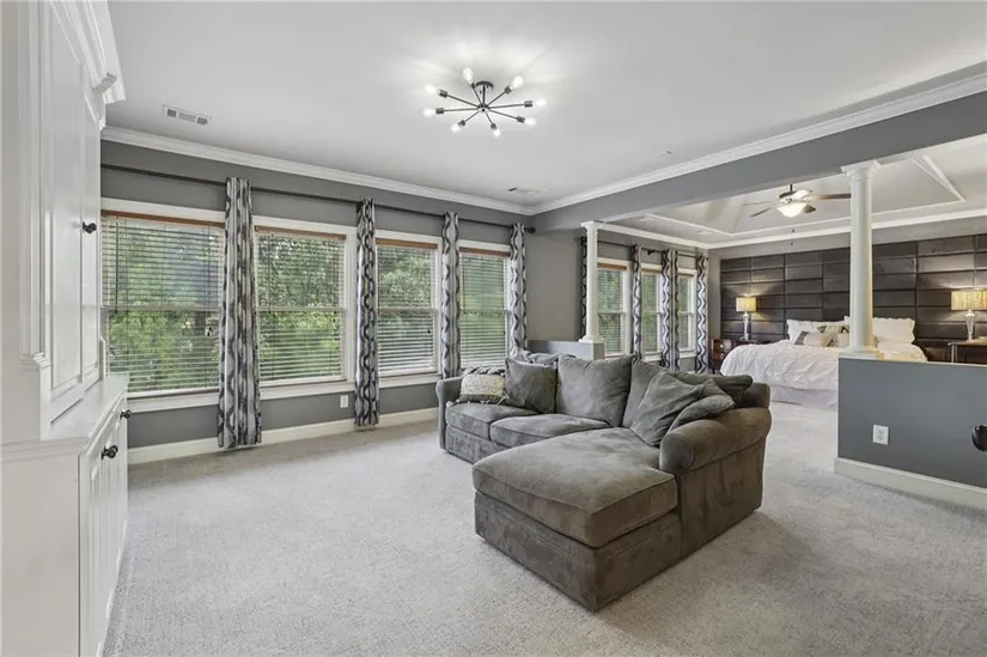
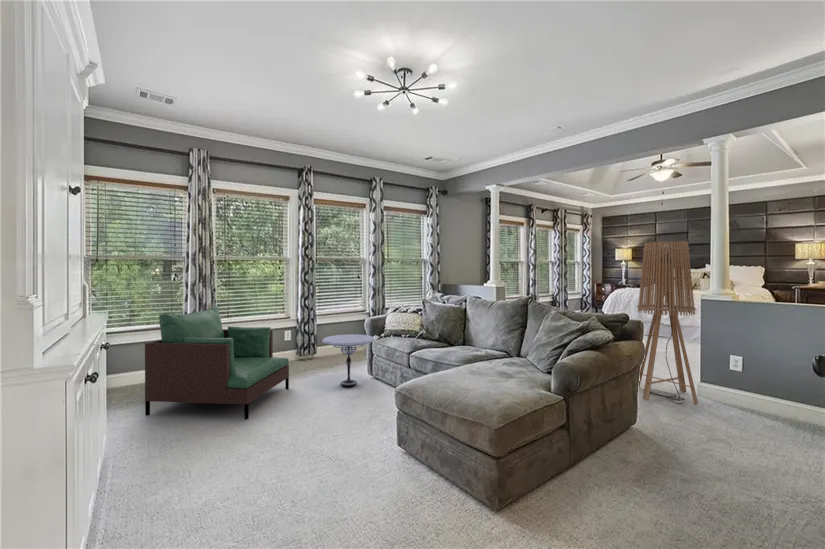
+ floor lamp [636,240,699,406]
+ armchair [144,306,290,420]
+ side table [321,333,376,388]
